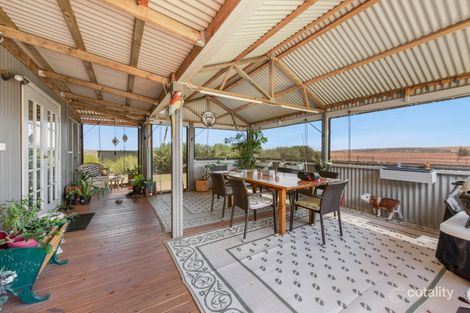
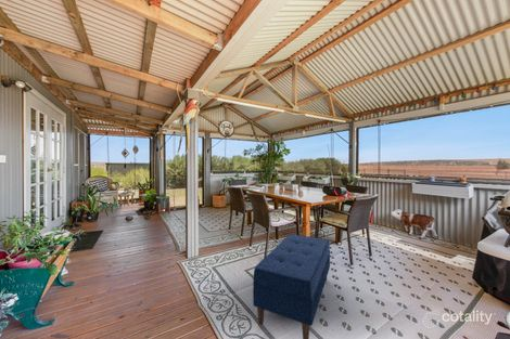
+ bench [252,233,331,339]
